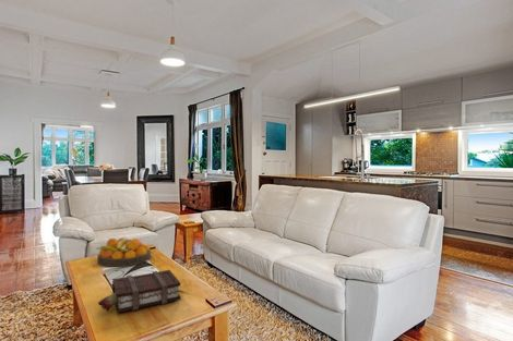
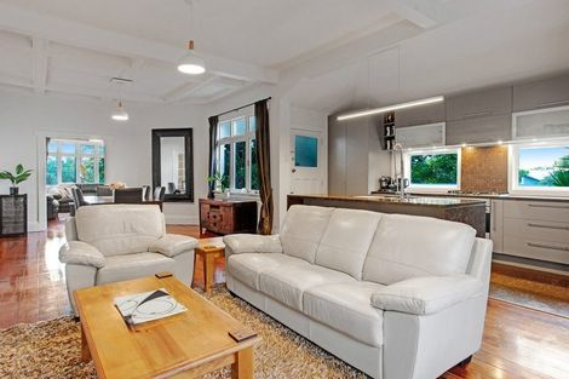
- fruit bowl [96,236,152,268]
- book [97,269,181,314]
